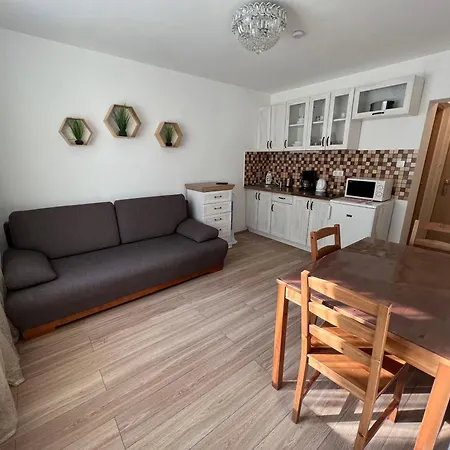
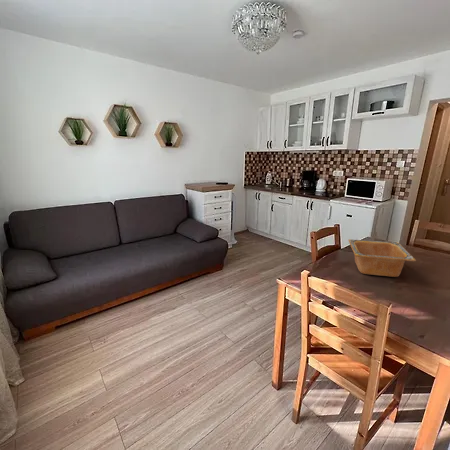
+ serving bowl [347,238,417,278]
